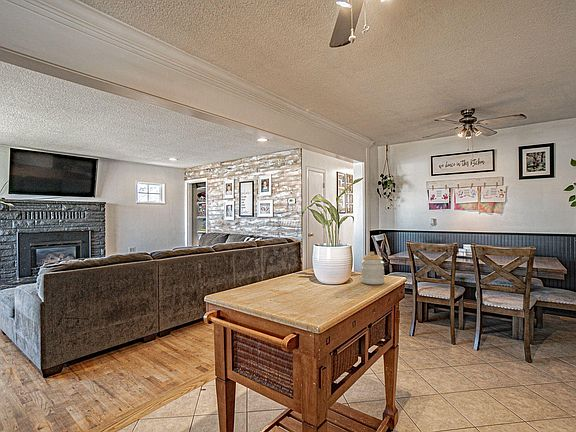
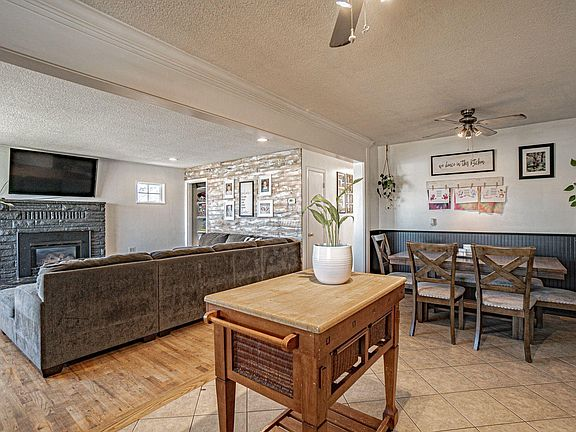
- jar [360,251,385,285]
